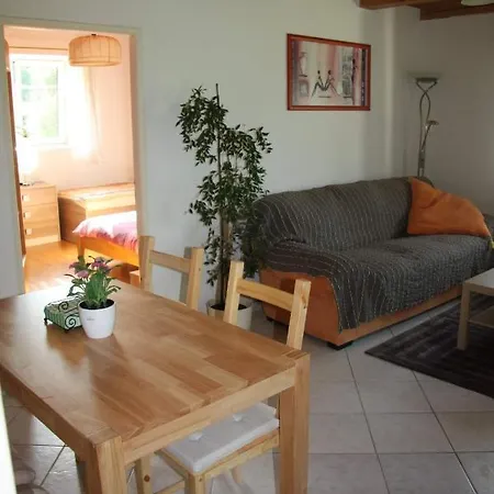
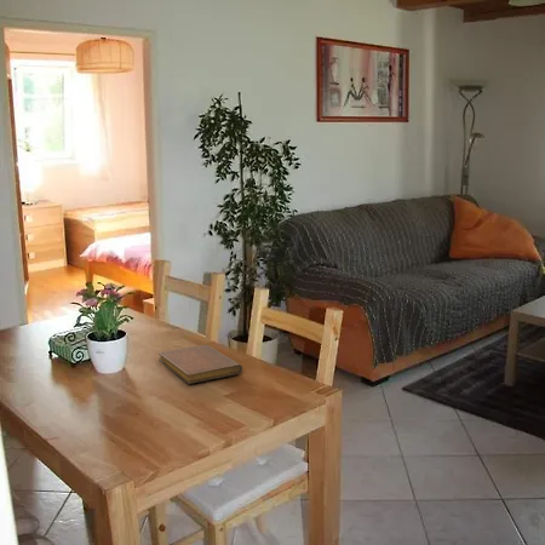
+ notebook [157,344,243,385]
